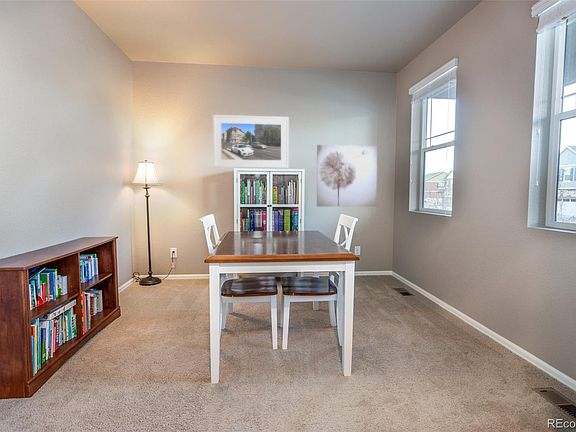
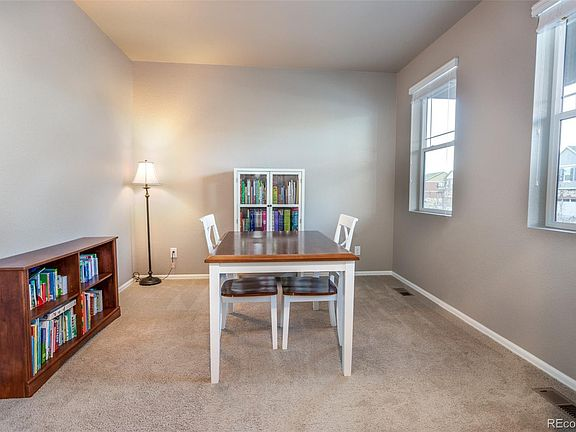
- wall art [316,144,378,208]
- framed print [212,114,290,169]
